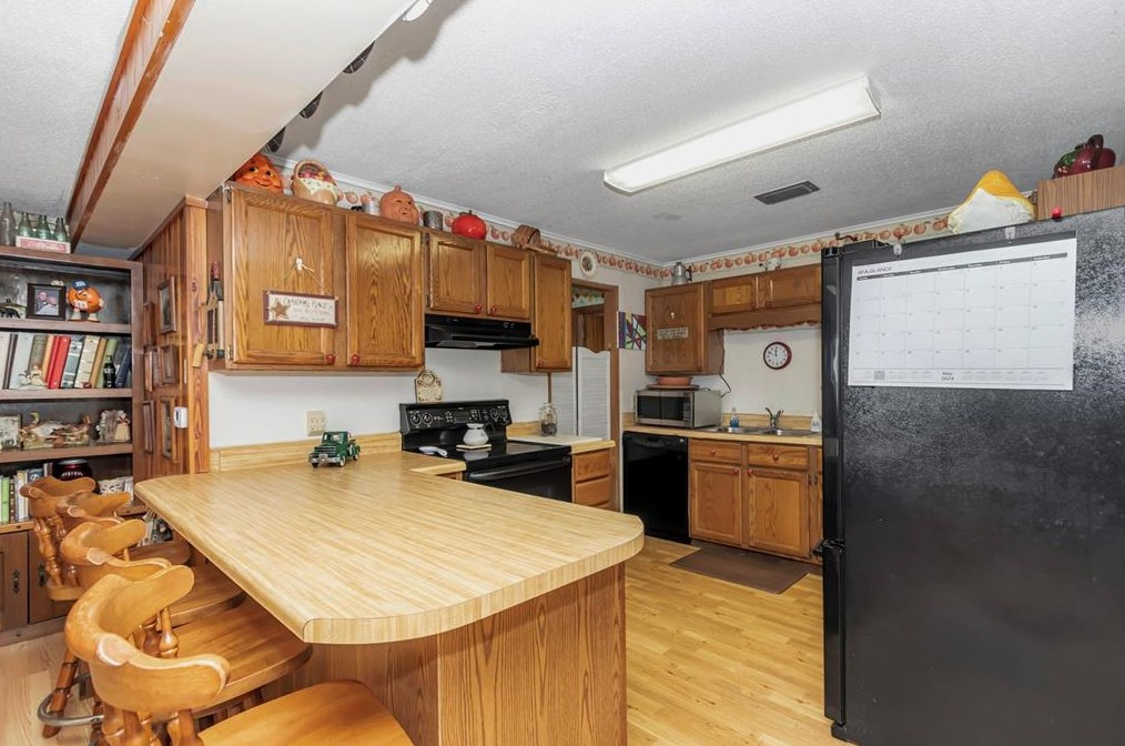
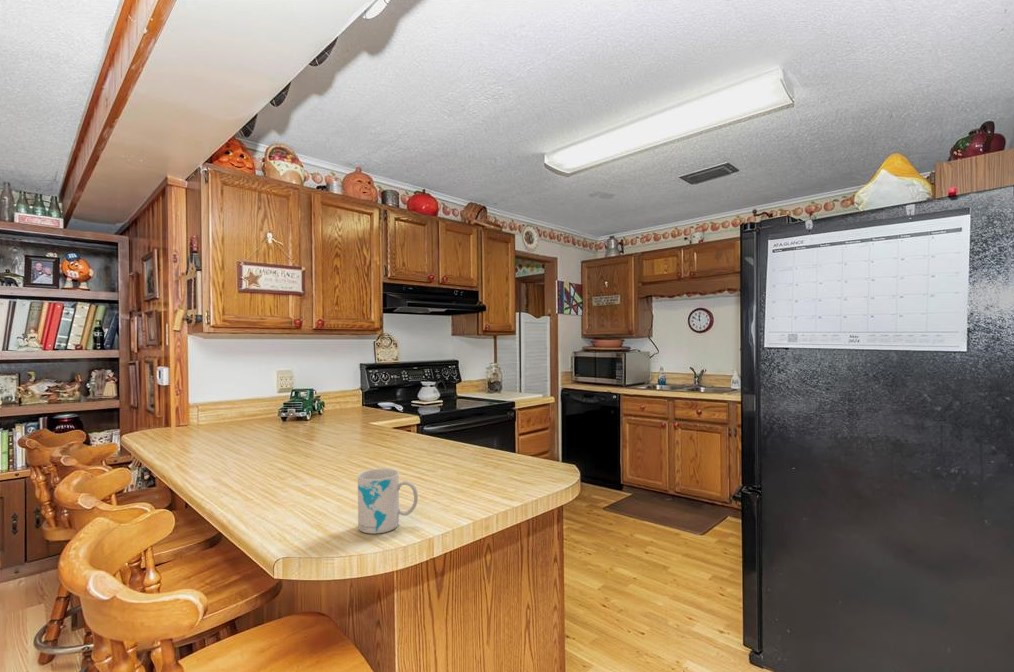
+ mug [357,467,419,535]
